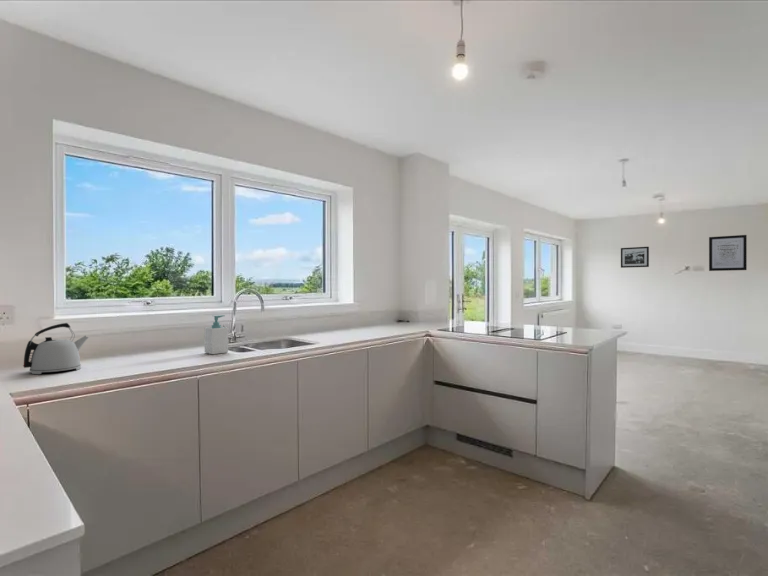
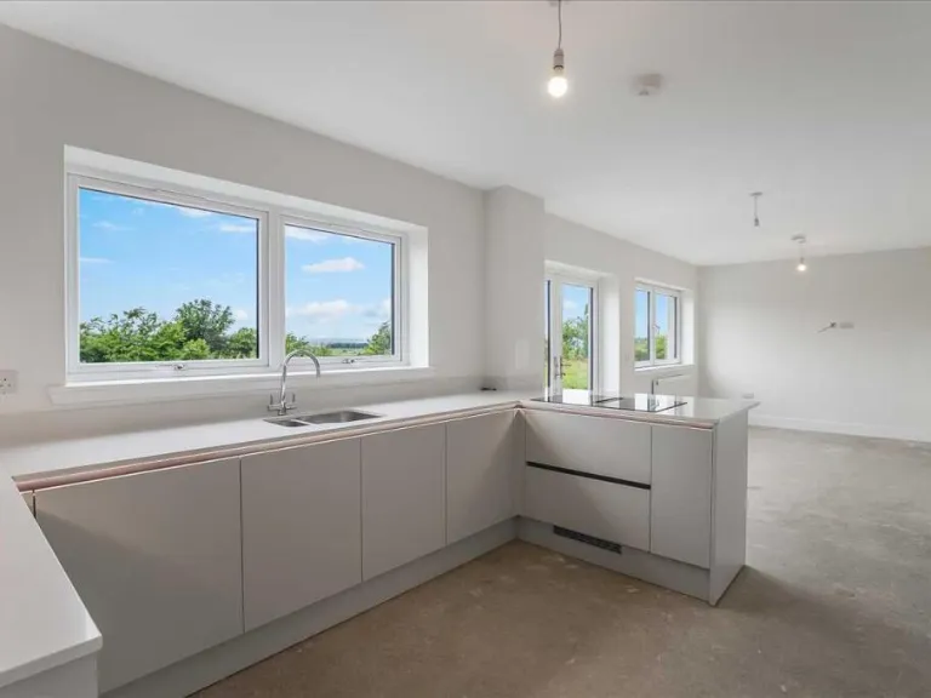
- wall art [708,234,748,272]
- soap bottle [204,314,229,355]
- picture frame [620,246,650,269]
- kettle [22,322,90,375]
